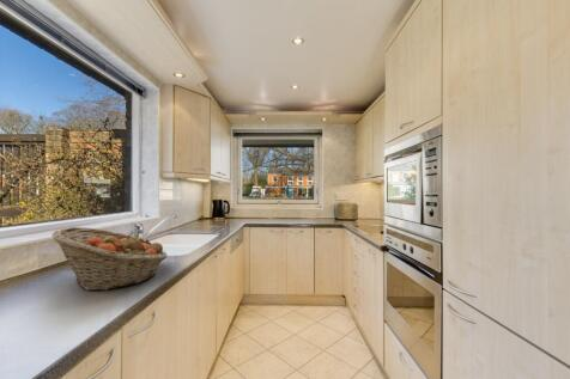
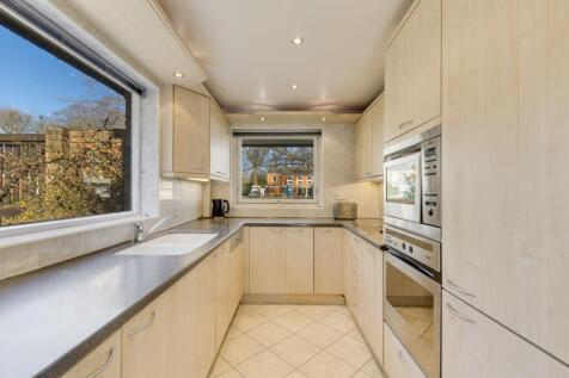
- fruit basket [50,226,169,292]
